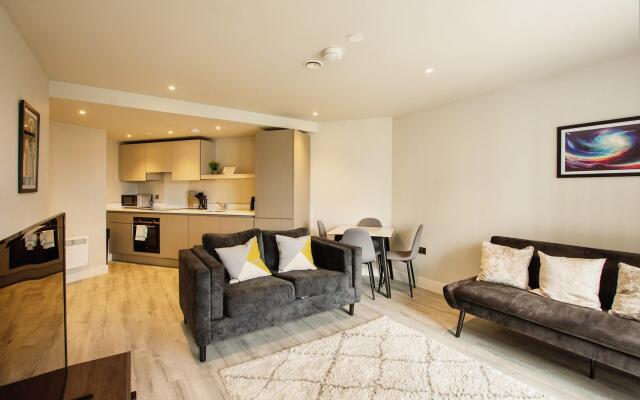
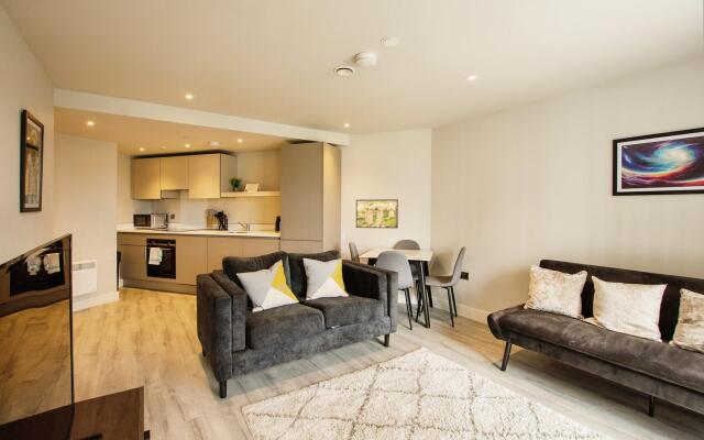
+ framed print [355,198,399,230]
